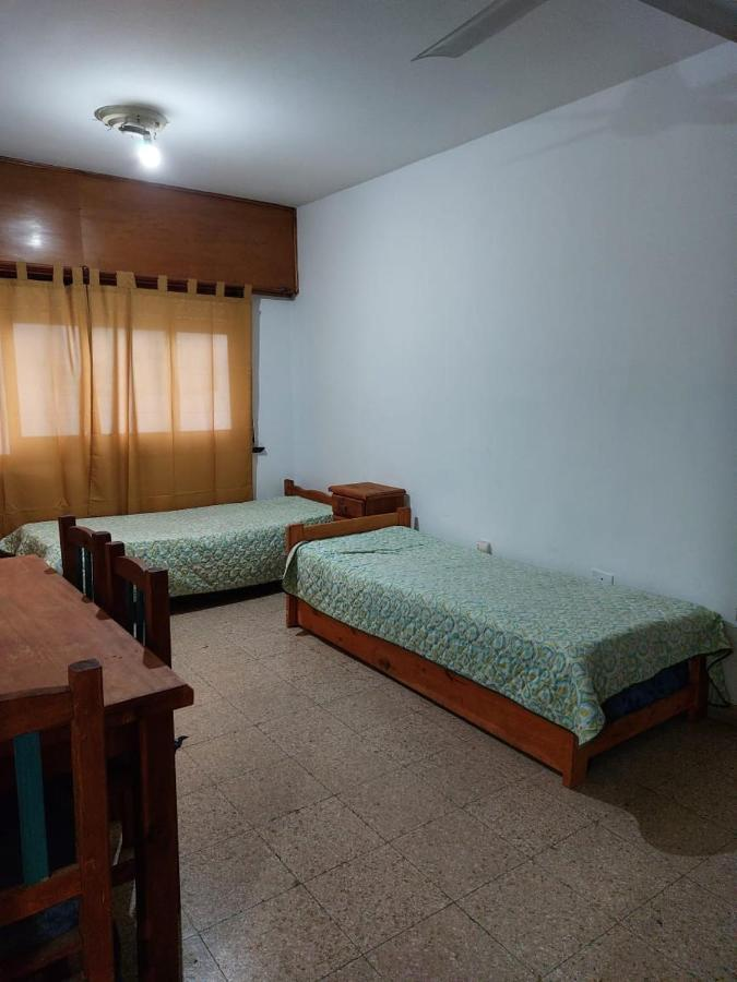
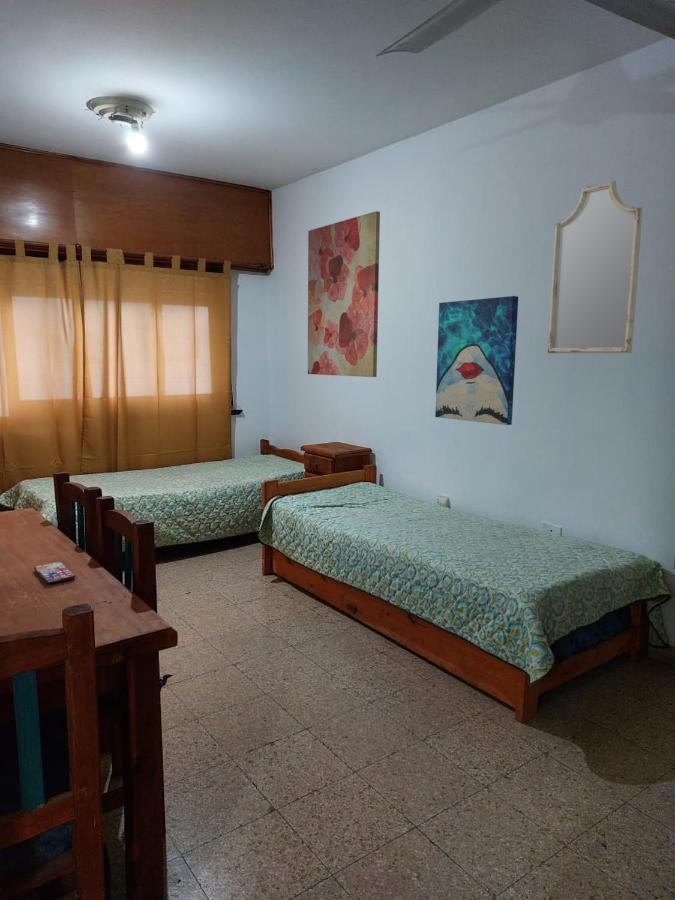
+ home mirror [547,180,643,354]
+ wall art [434,295,519,426]
+ smartphone [33,561,76,585]
+ wall art [307,210,381,378]
